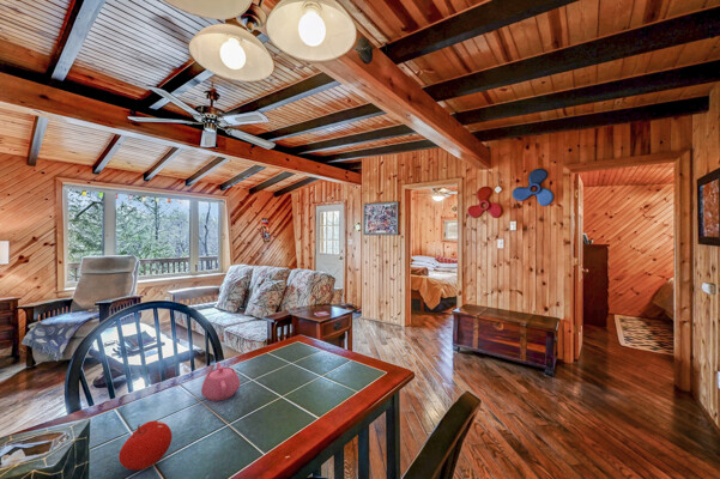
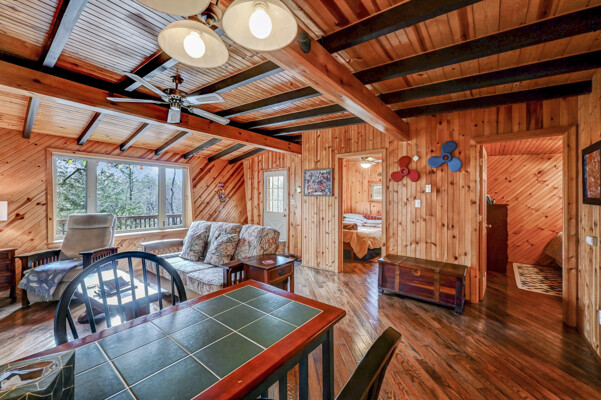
- fruit [117,419,173,472]
- teapot [200,362,241,402]
